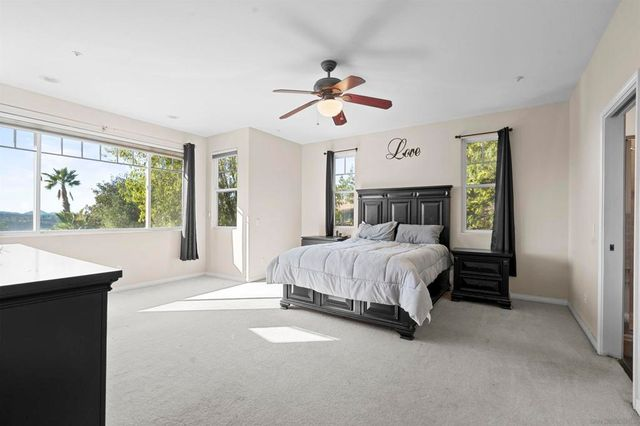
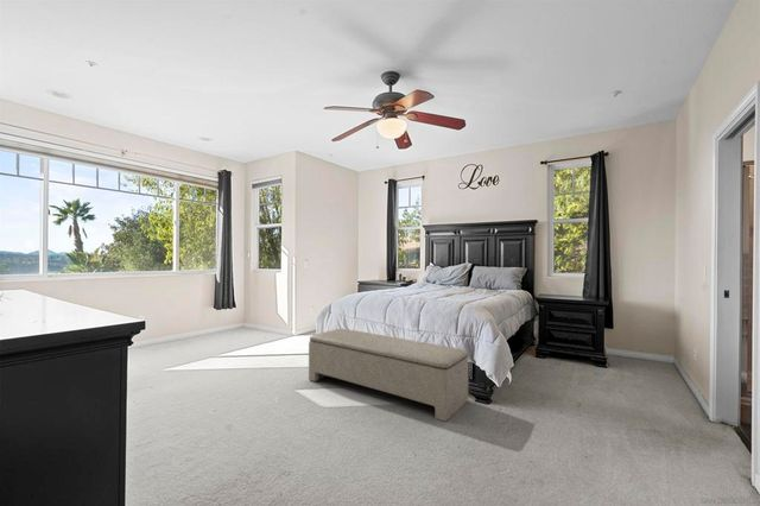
+ bench [308,328,469,423]
